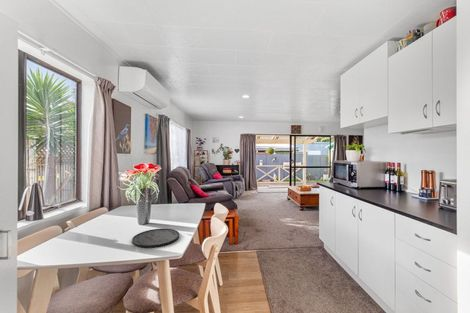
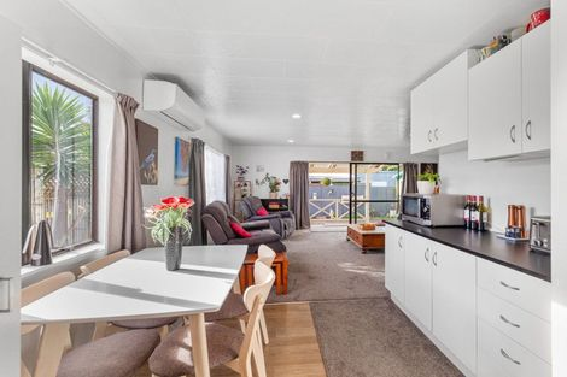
- plate [131,228,180,249]
